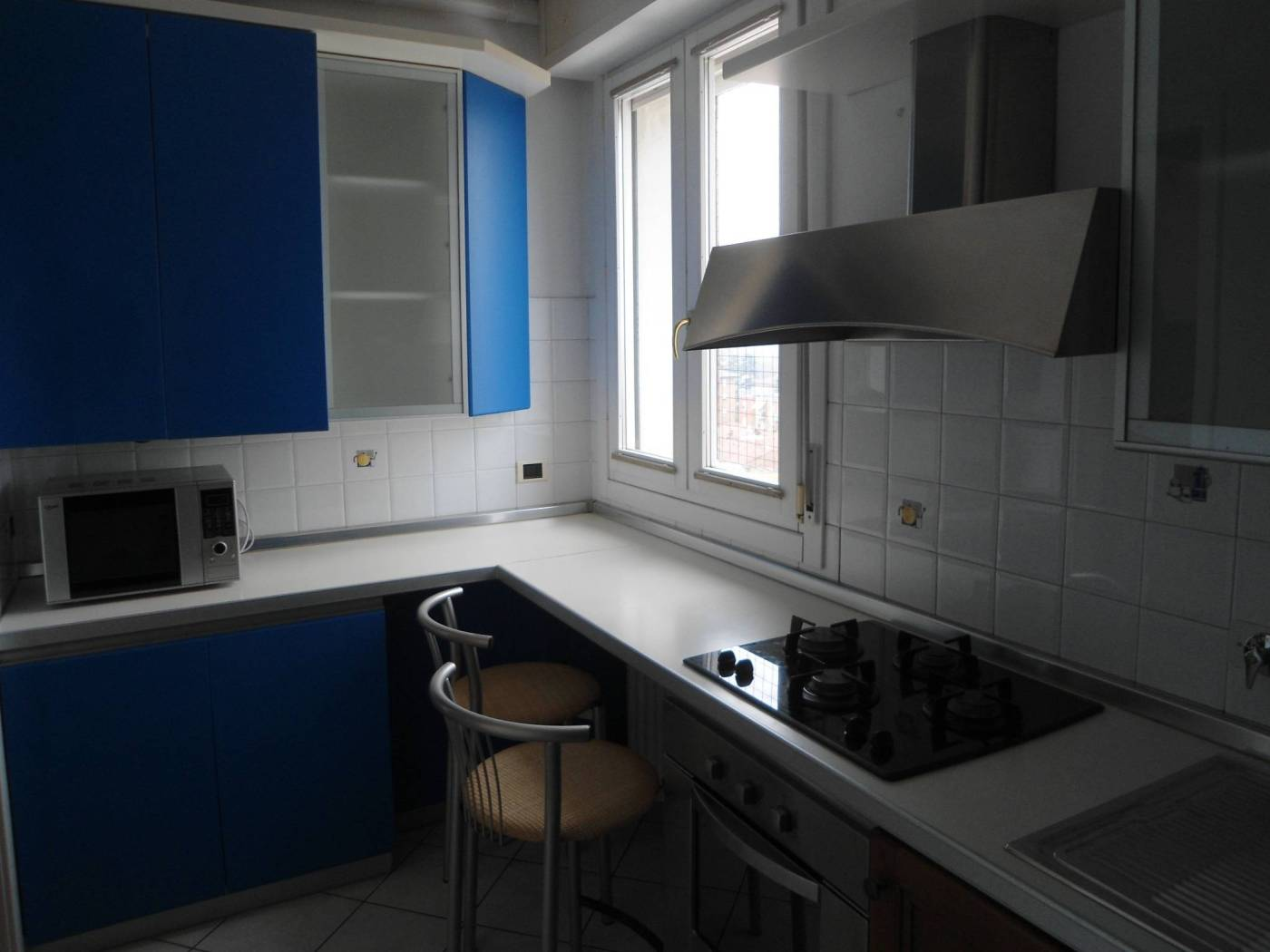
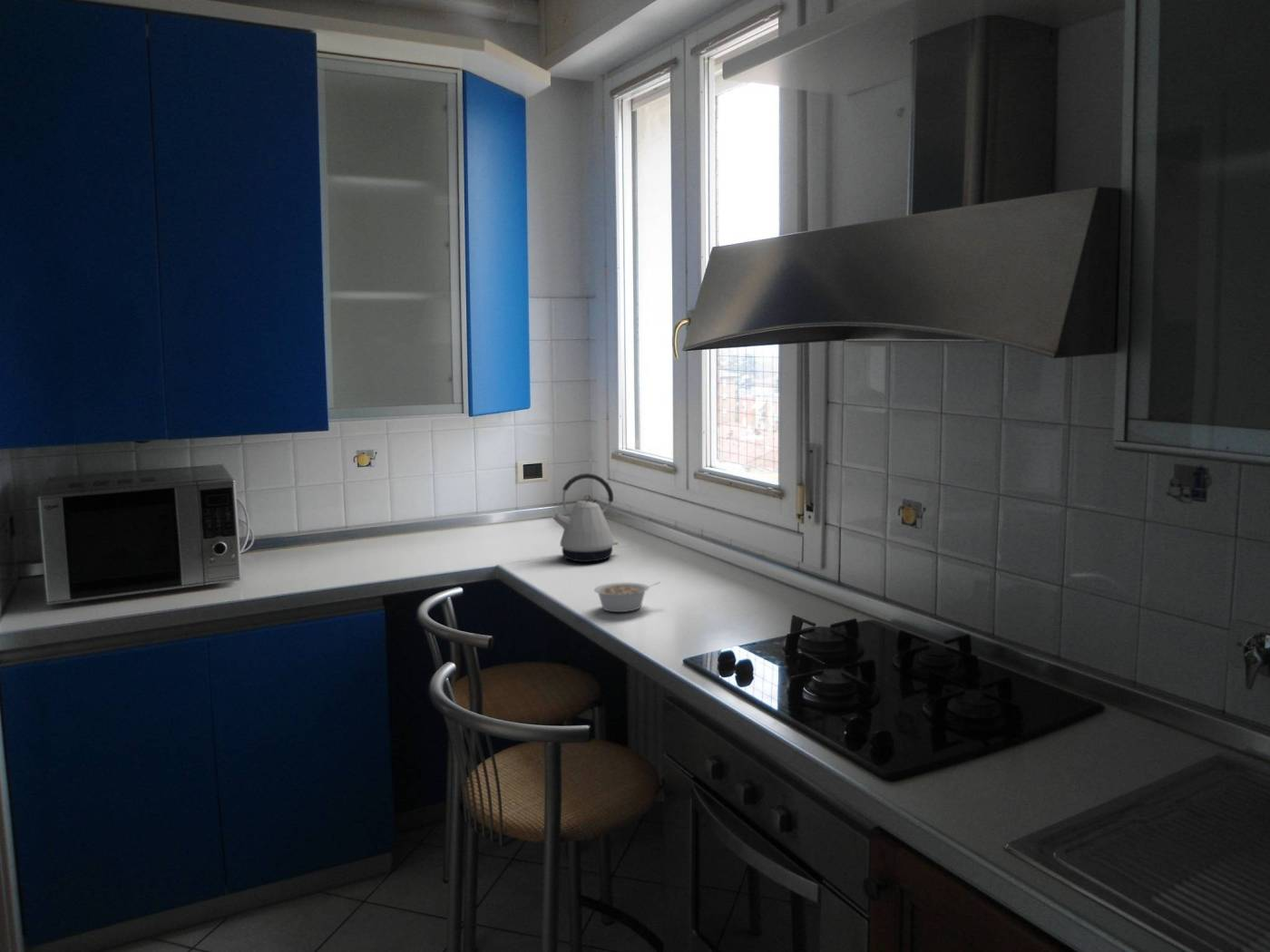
+ legume [593,581,661,613]
+ kettle [552,472,619,563]
